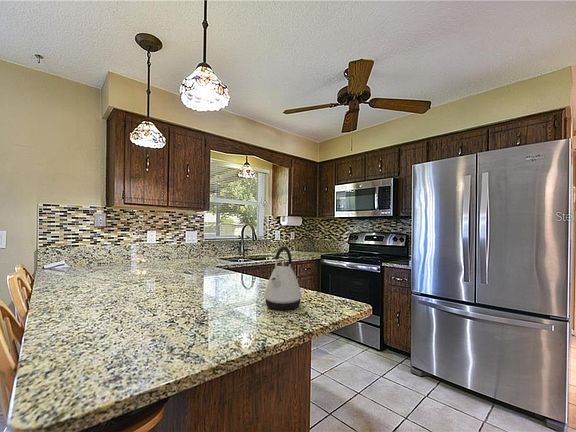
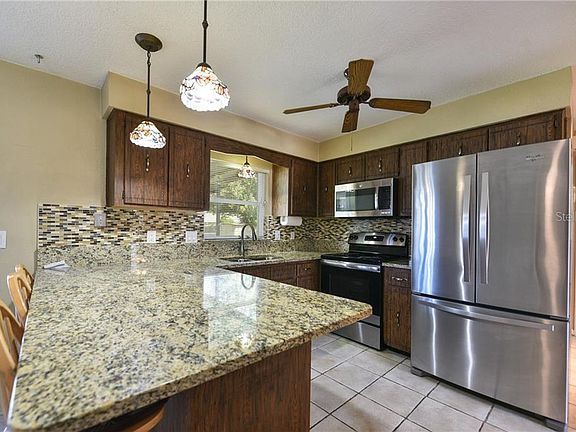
- kettle [263,245,303,311]
